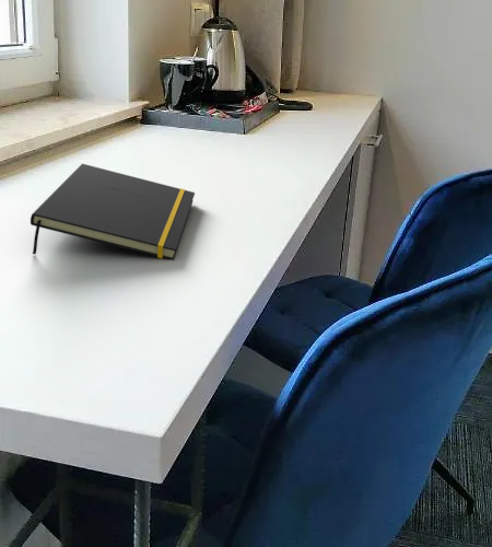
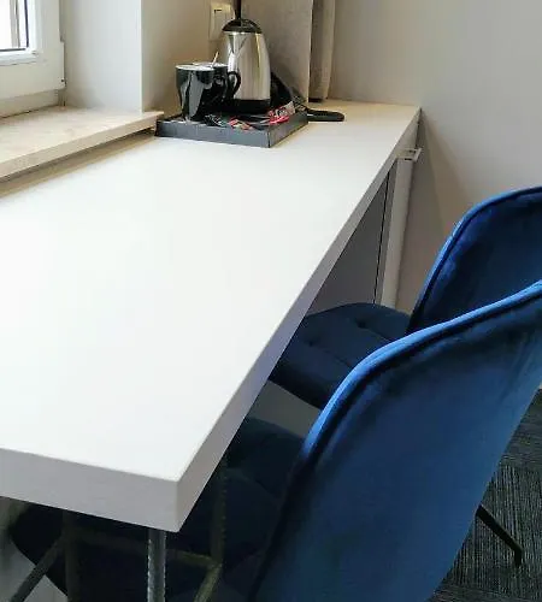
- notepad [30,163,196,261]
